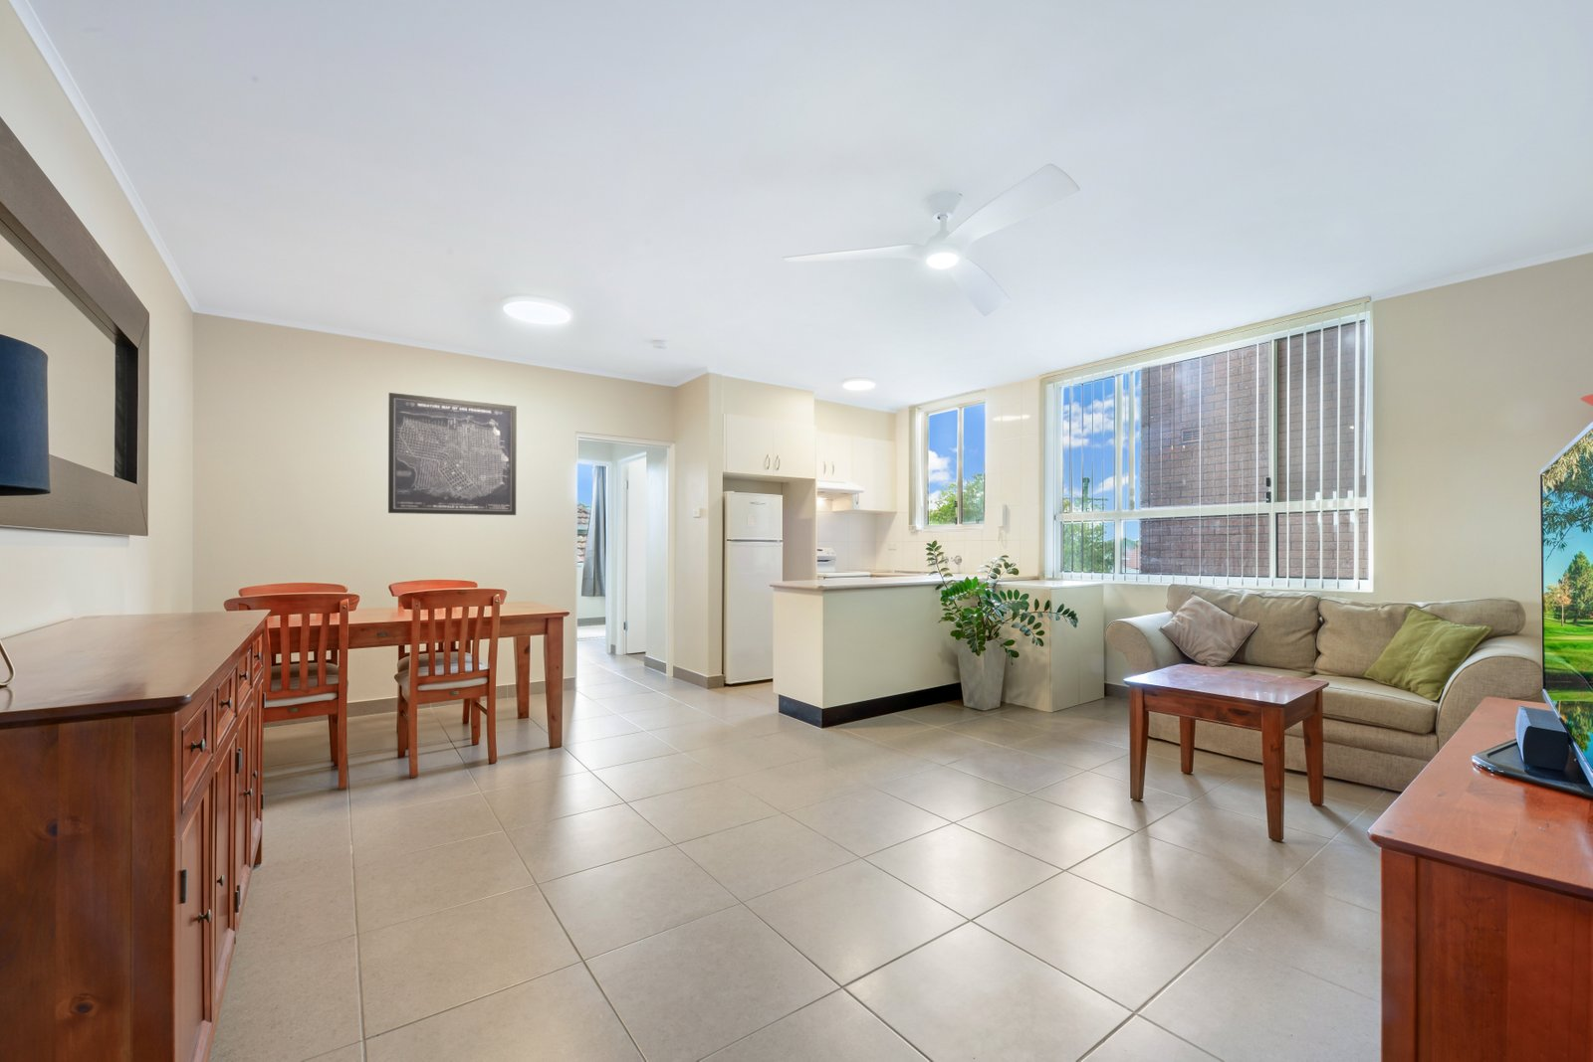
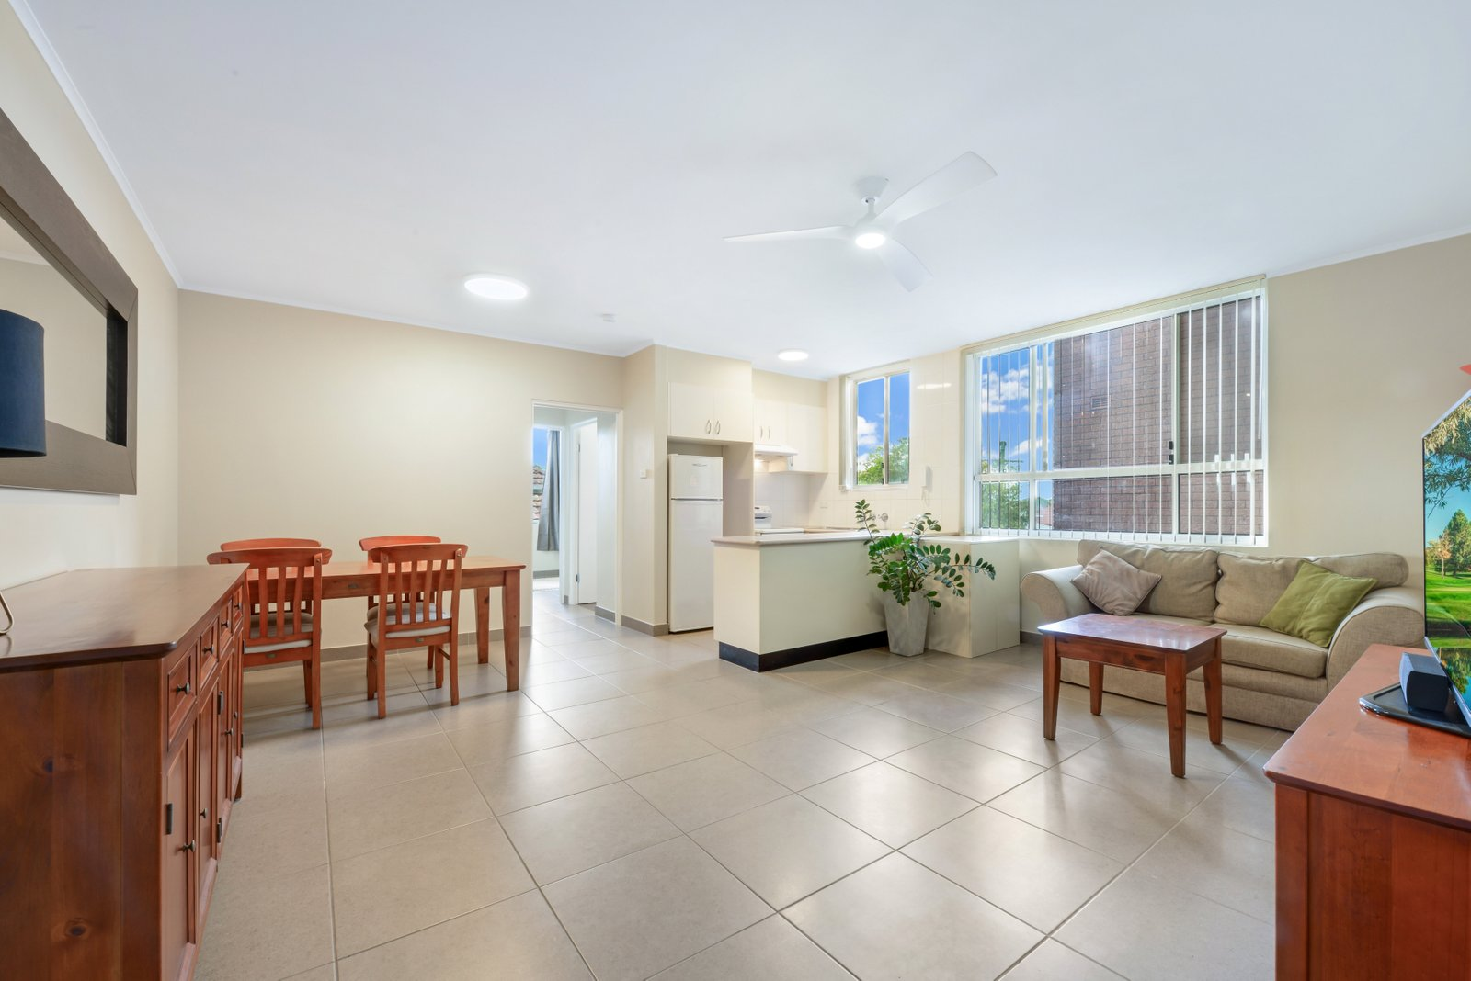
- wall art [388,392,517,516]
